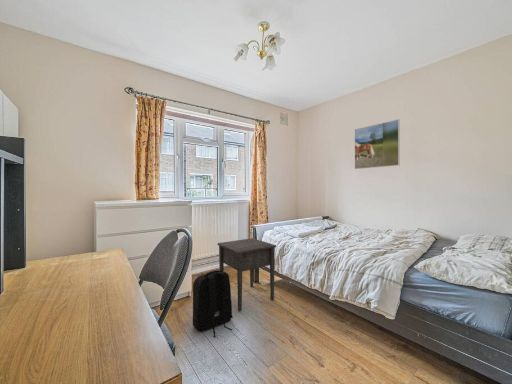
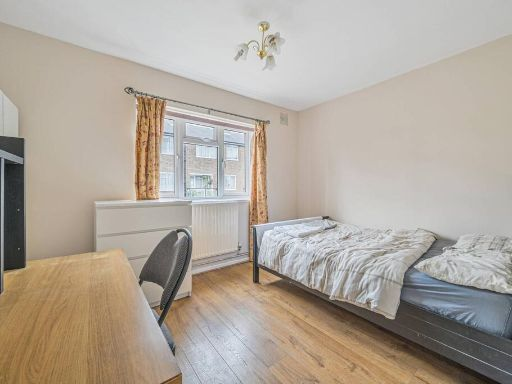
- backpack [192,269,234,338]
- nightstand [217,237,277,313]
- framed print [354,119,401,170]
